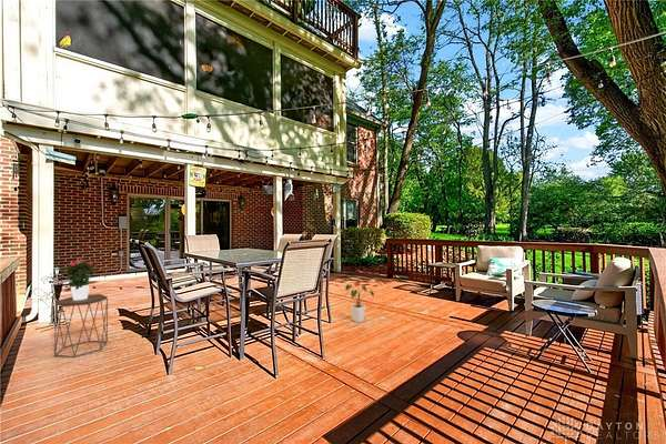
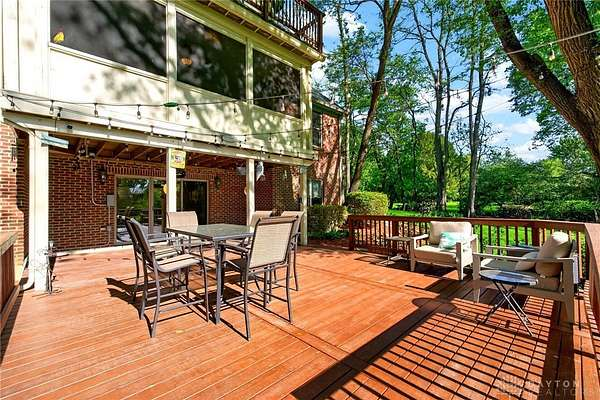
- potted flower [61,258,99,301]
- side table [53,293,109,359]
- house plant [343,280,375,324]
